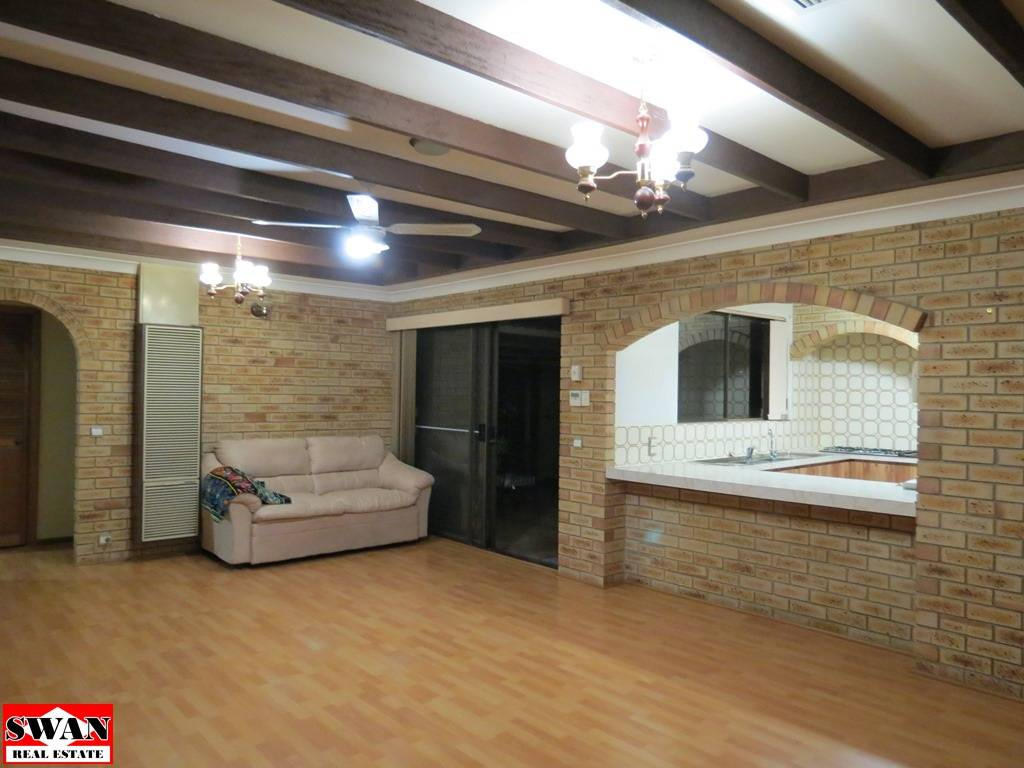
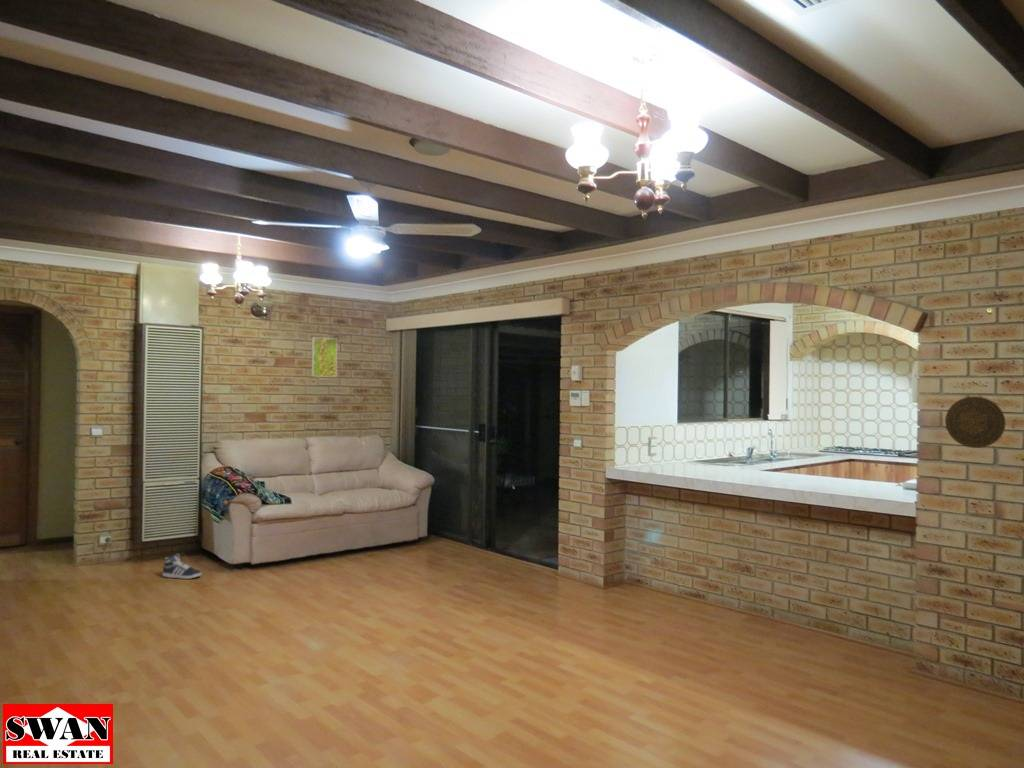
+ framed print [310,336,338,378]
+ decorative plate [944,395,1007,449]
+ sneaker [161,553,203,580]
